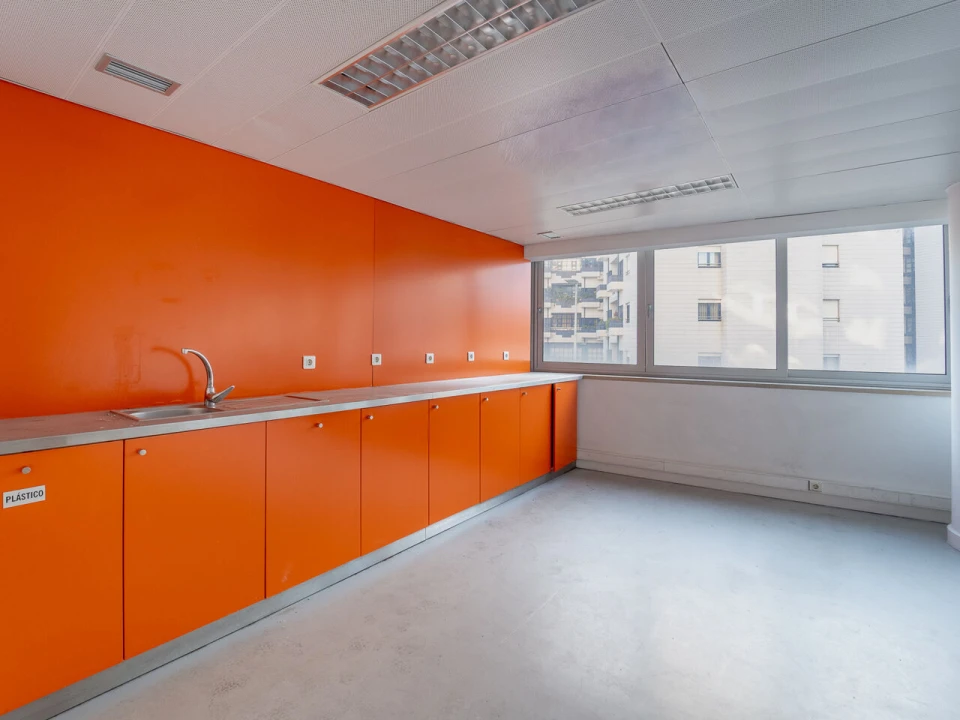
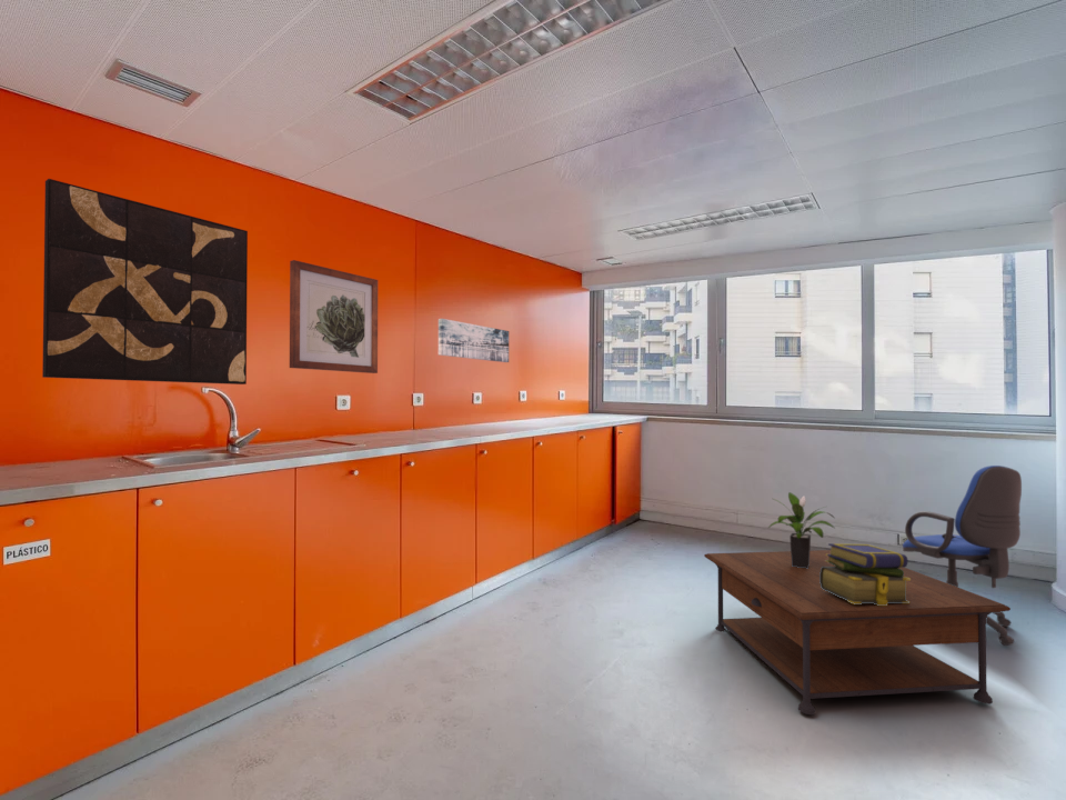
+ wall art [289,259,379,374]
+ wall art [41,178,249,386]
+ coffee table [703,549,1012,716]
+ chair [902,464,1023,647]
+ wall art [438,318,510,363]
+ potted plant [767,491,836,569]
+ stack of books [819,542,911,606]
